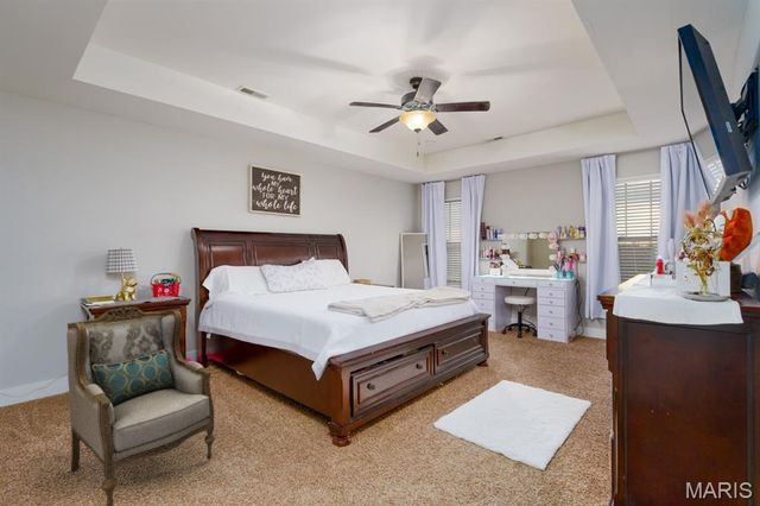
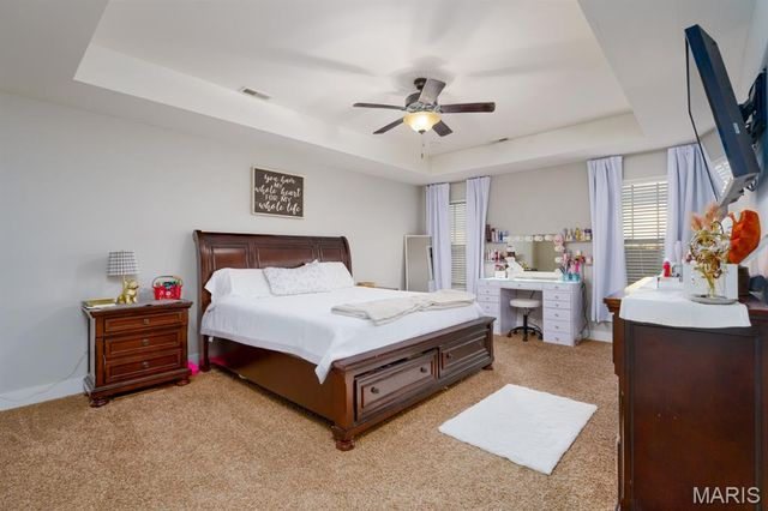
- armchair [65,306,216,506]
